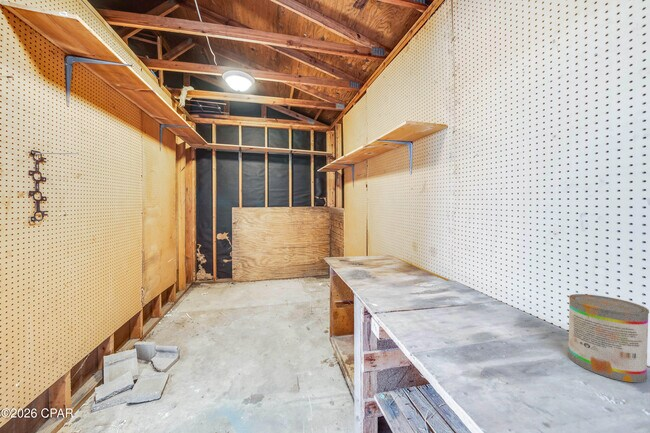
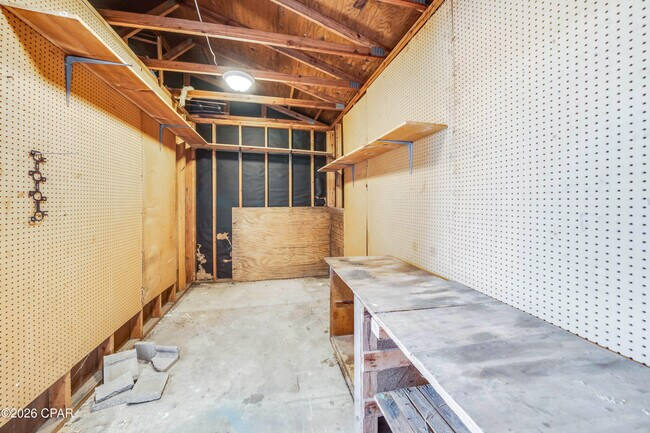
- paint can [567,293,650,383]
